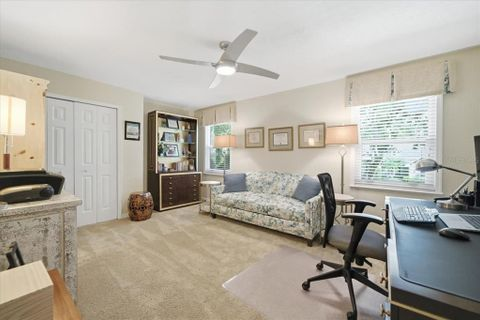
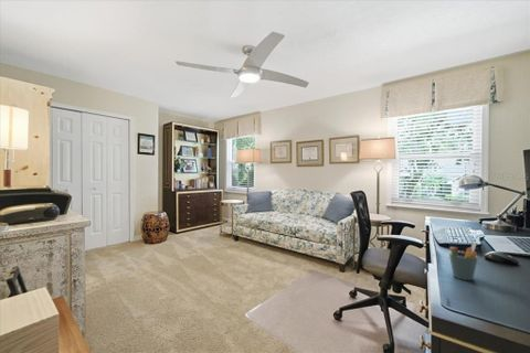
+ pen holder [448,240,479,281]
